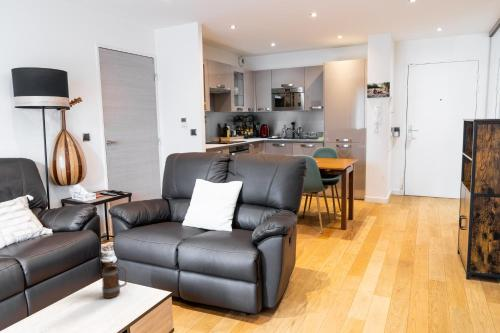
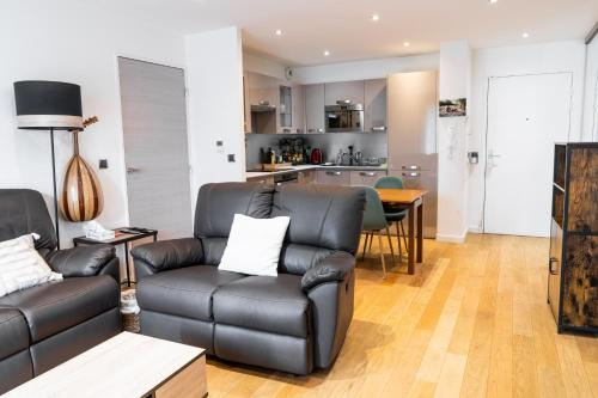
- mug [101,265,128,299]
